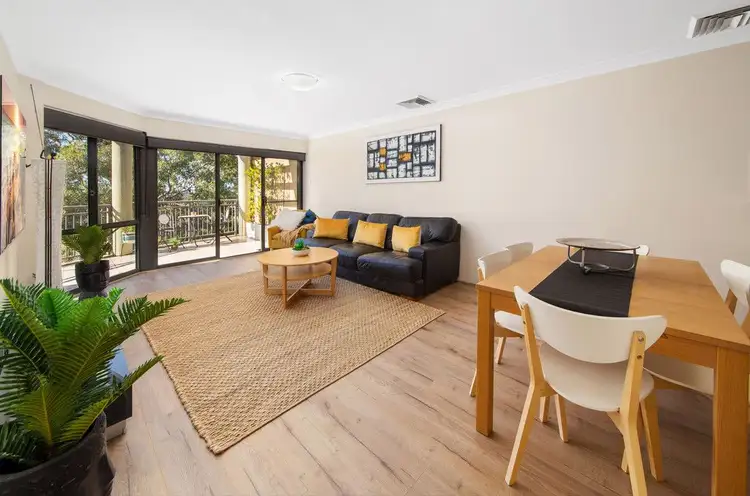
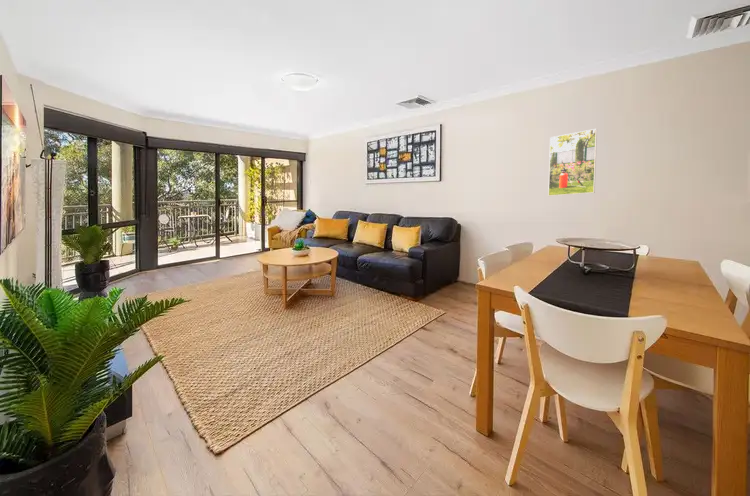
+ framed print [547,128,598,197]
